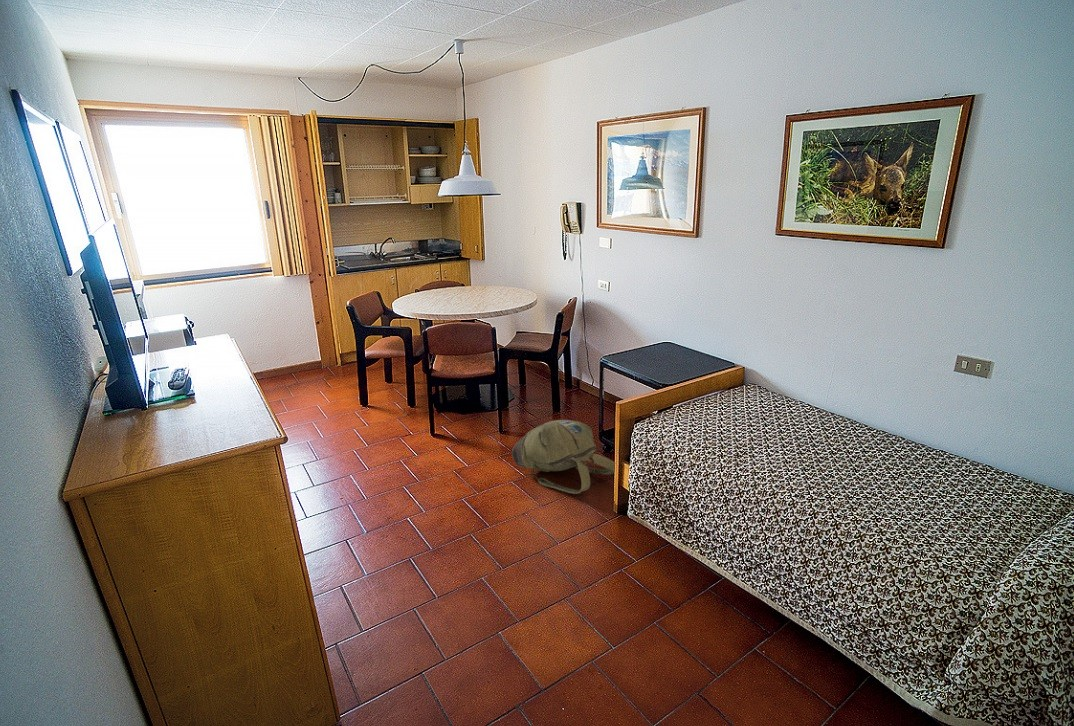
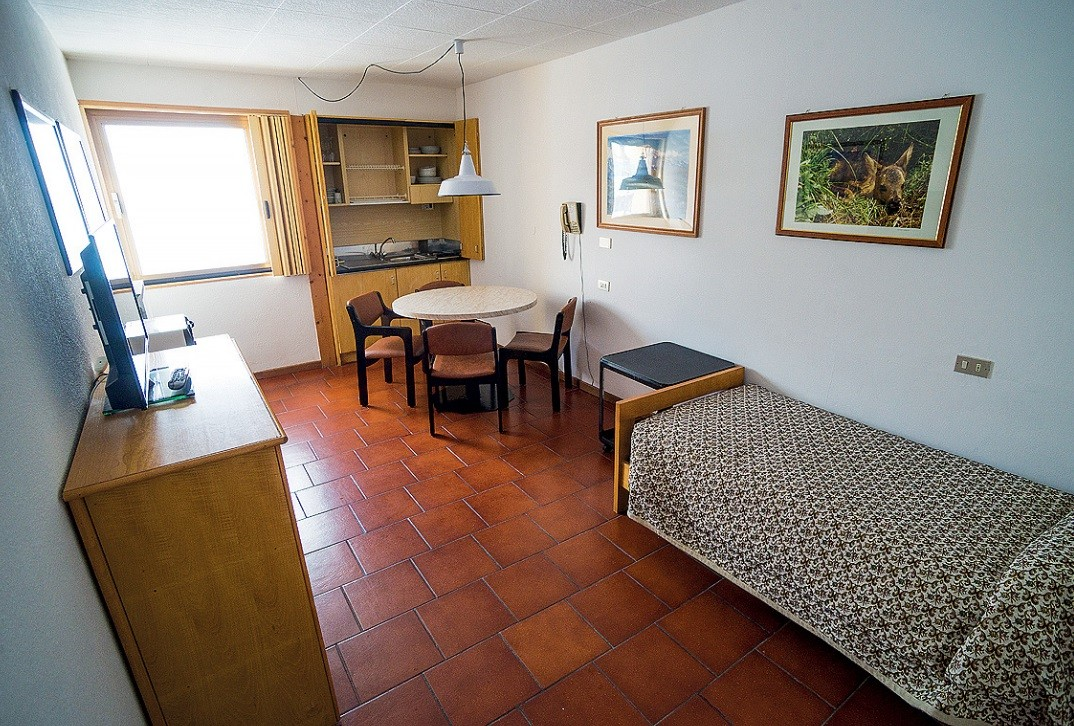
- backpack [511,419,616,495]
